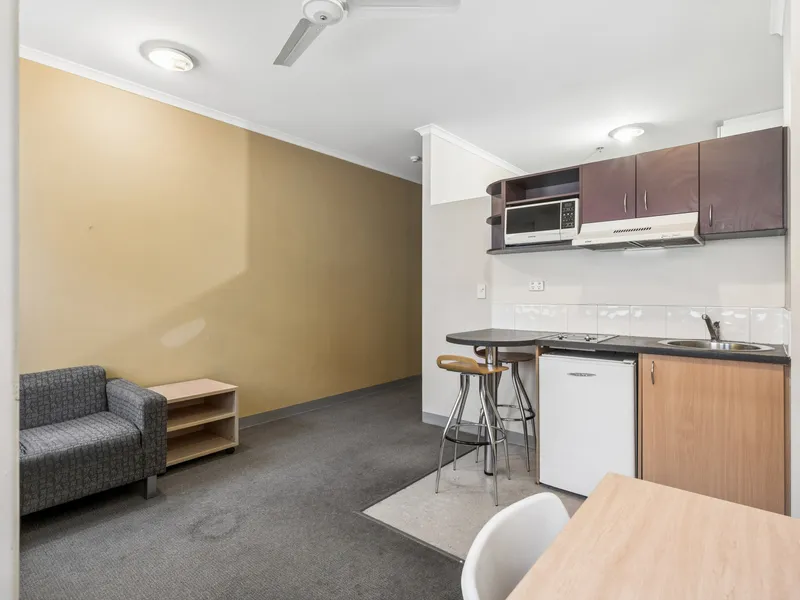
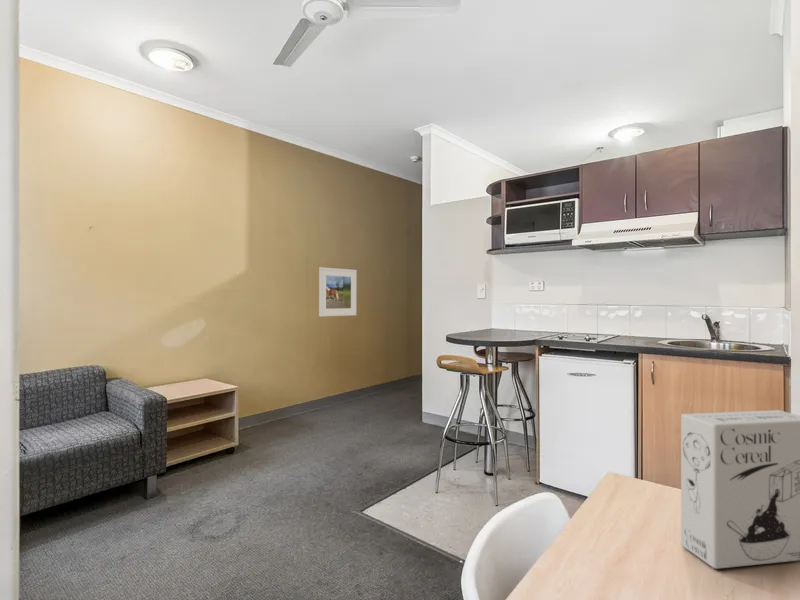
+ cereal box [680,409,800,570]
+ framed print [318,266,358,317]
